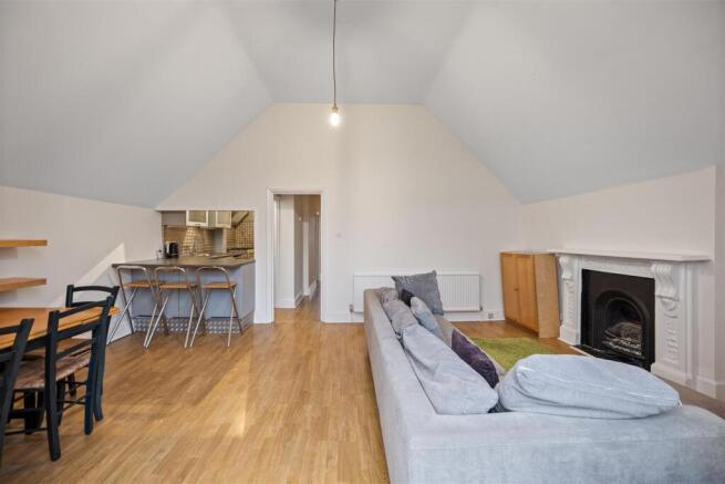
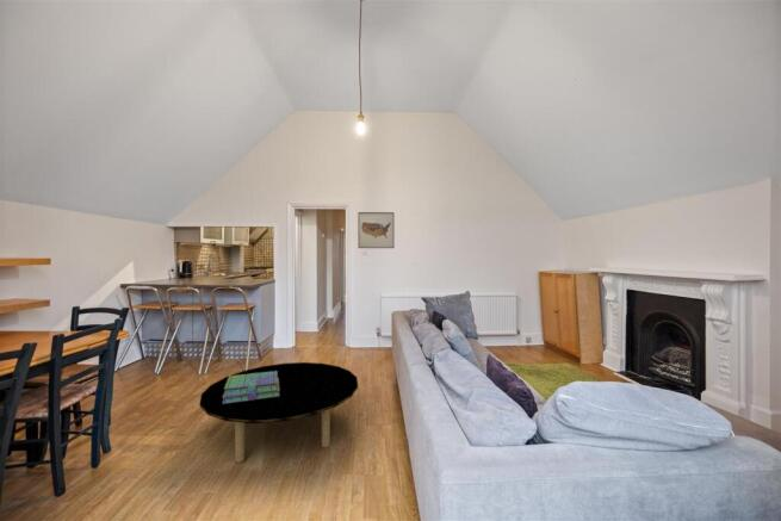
+ coffee table [198,361,359,464]
+ stack of books [223,371,279,404]
+ wall art [357,211,395,249]
